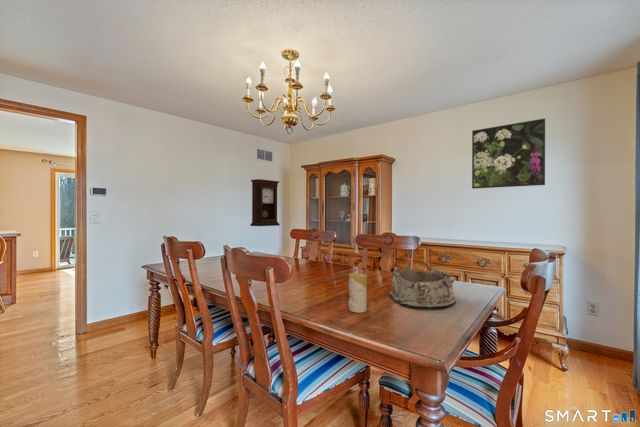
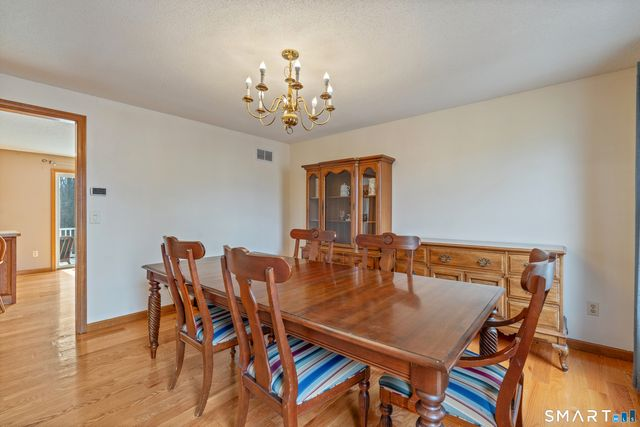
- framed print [471,118,546,190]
- pendulum clock [249,178,281,227]
- candle [347,272,368,314]
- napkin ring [389,265,457,310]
